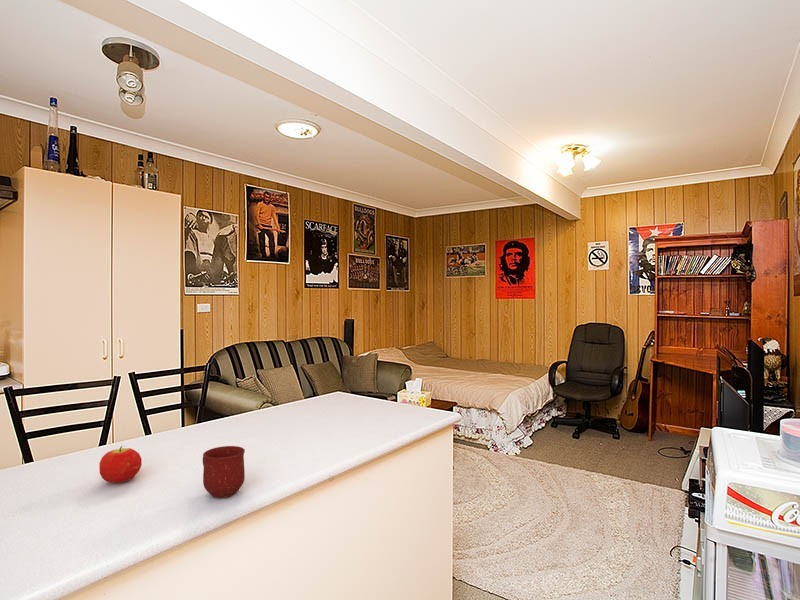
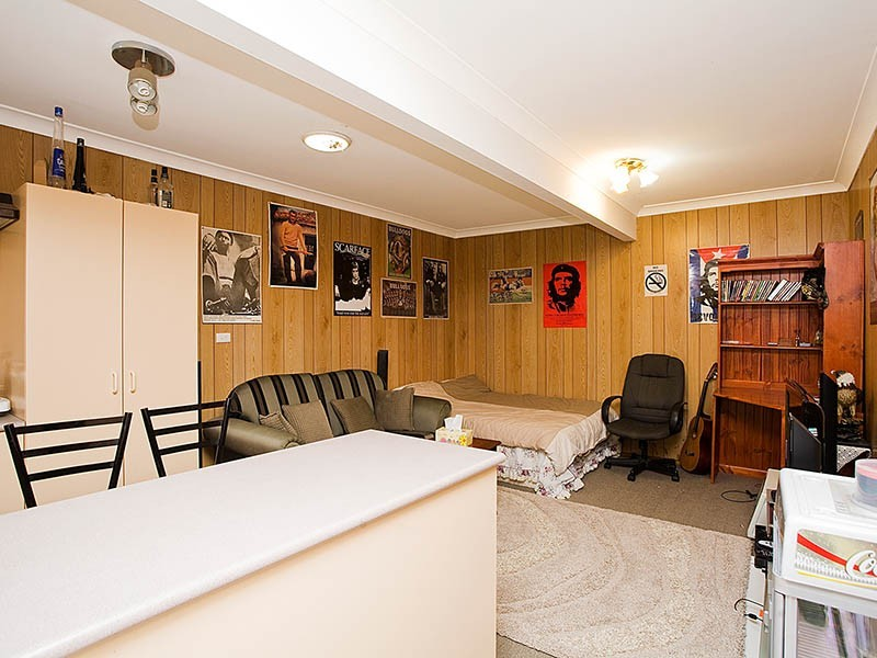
- mug [202,445,246,499]
- fruit [98,446,143,484]
